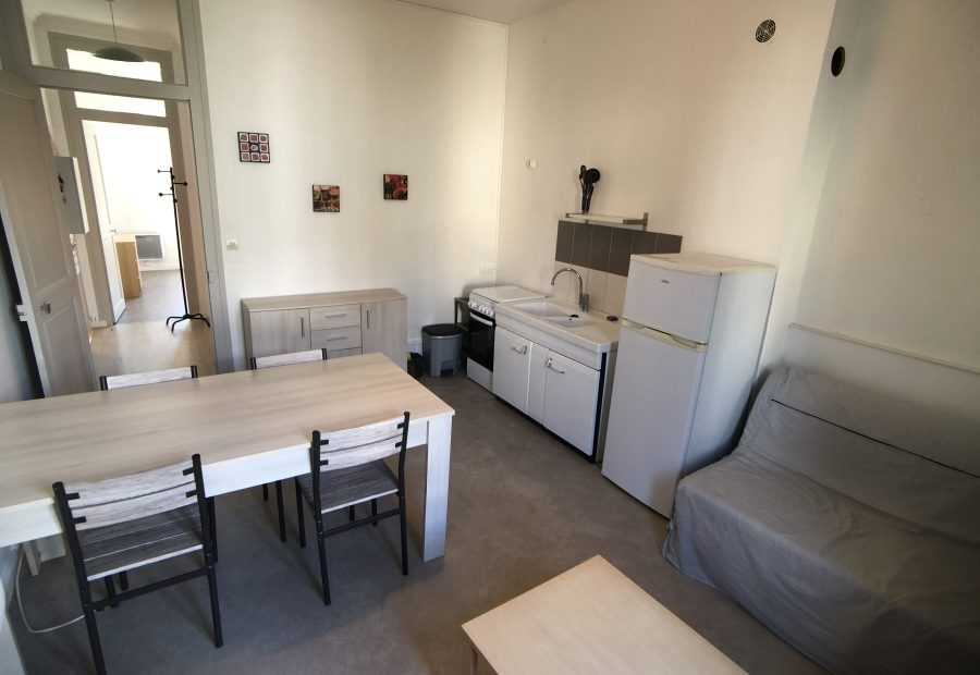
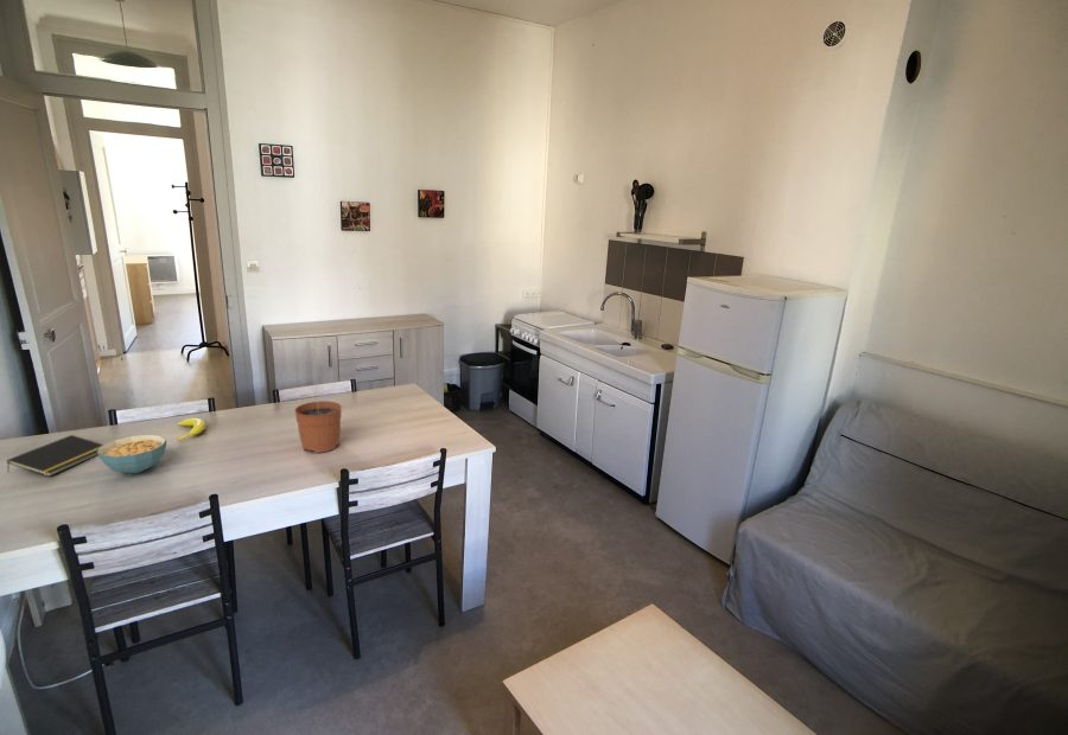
+ notepad [6,434,104,478]
+ plant pot [293,385,343,454]
+ cereal bowl [97,434,167,474]
+ banana [176,417,206,442]
